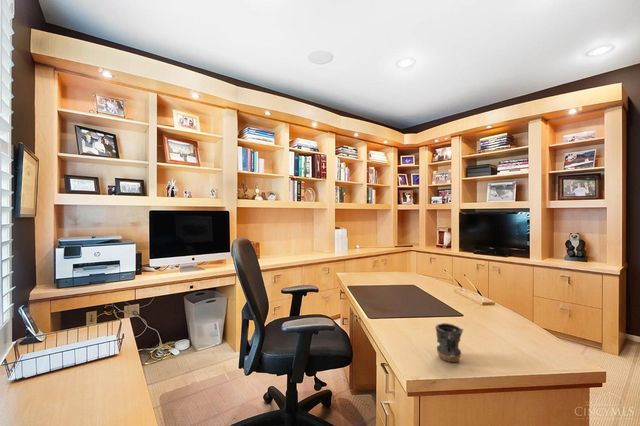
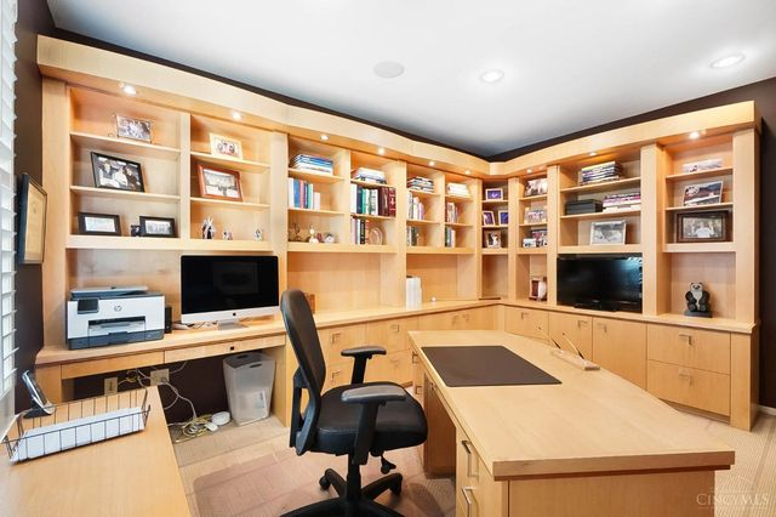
- mug [435,322,464,363]
